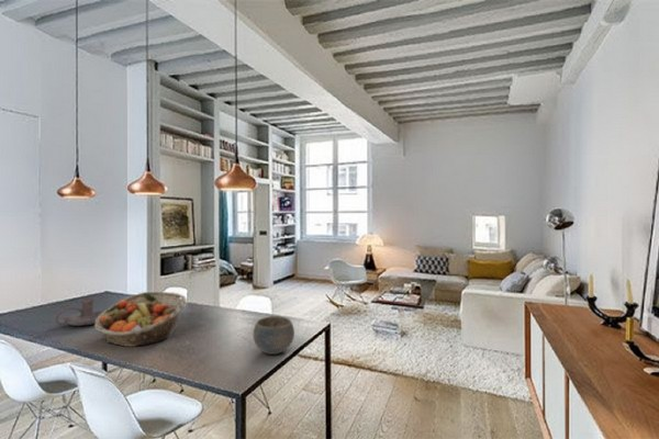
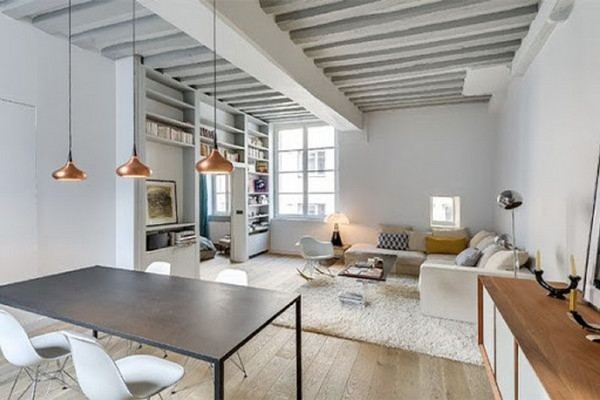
- fruit basket [93,291,188,348]
- bowl [253,315,295,356]
- candle holder [54,296,104,327]
